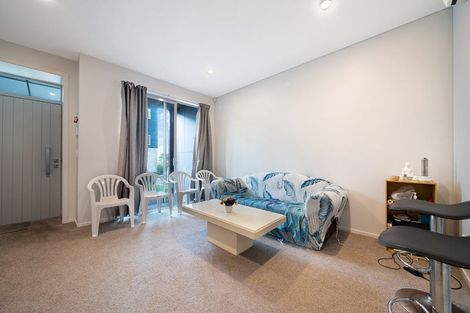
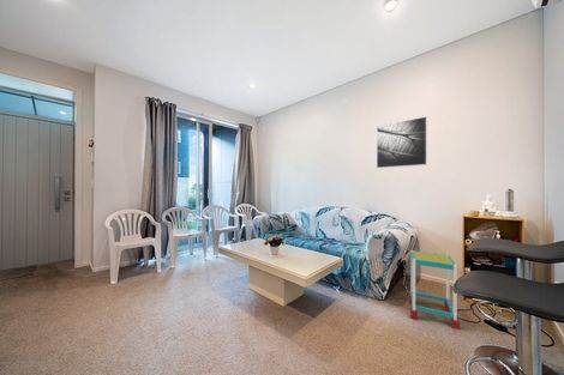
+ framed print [376,115,428,169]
+ side table [408,249,461,331]
